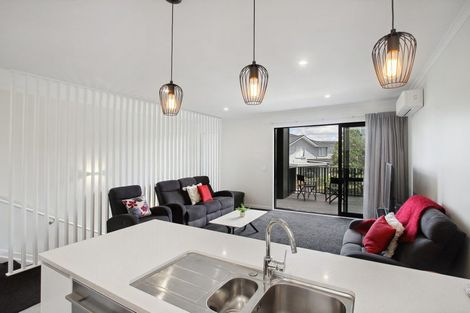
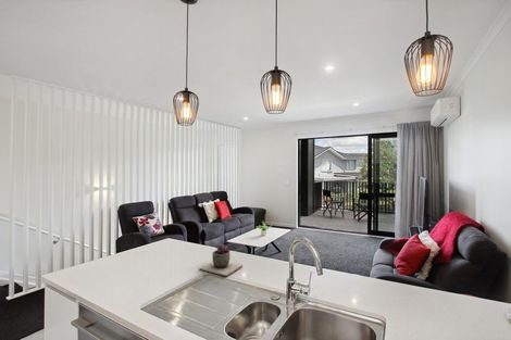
+ succulent plant [198,243,244,277]
